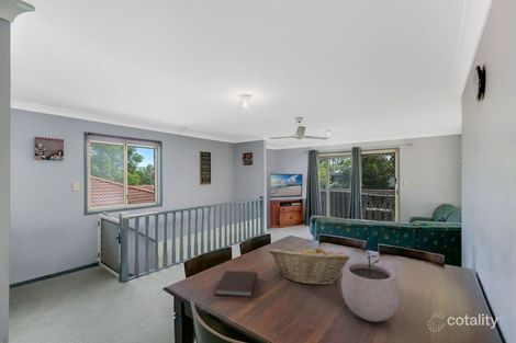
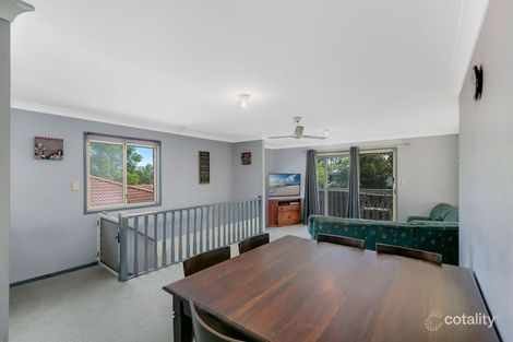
- plant pot [340,251,401,323]
- notebook [214,270,259,298]
- fruit basket [268,247,351,286]
